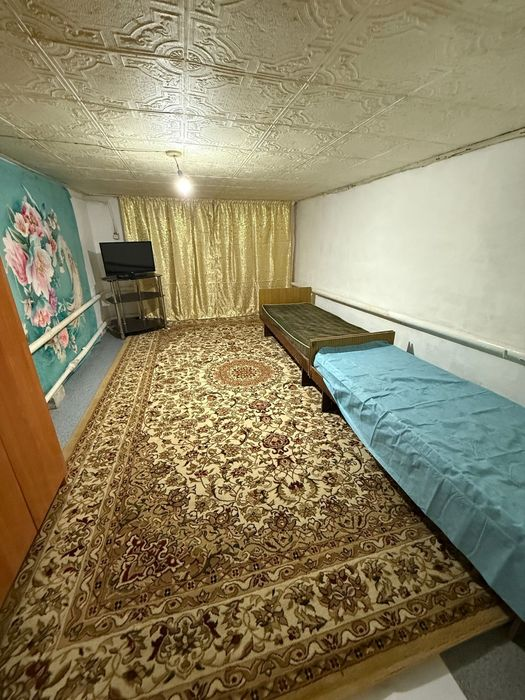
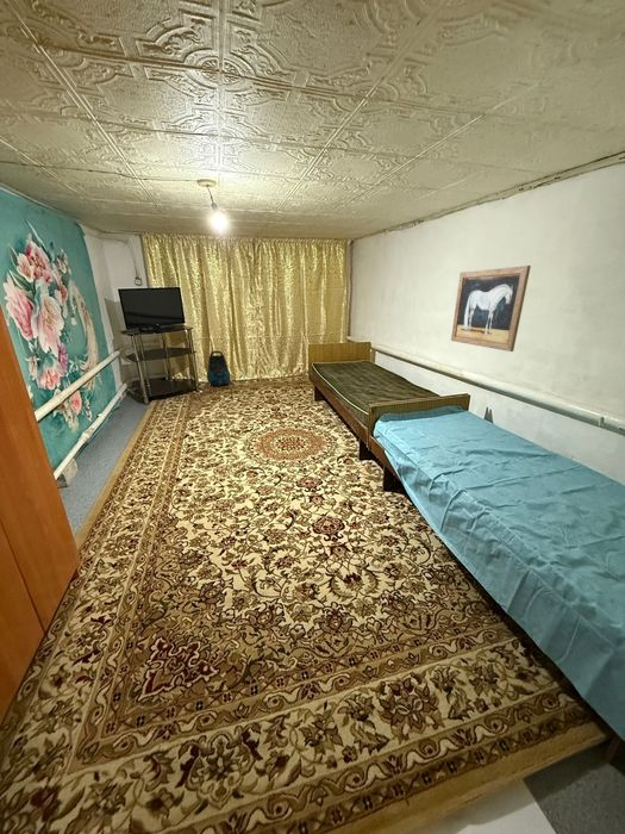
+ vacuum cleaner [206,350,231,387]
+ wall art [450,264,532,353]
